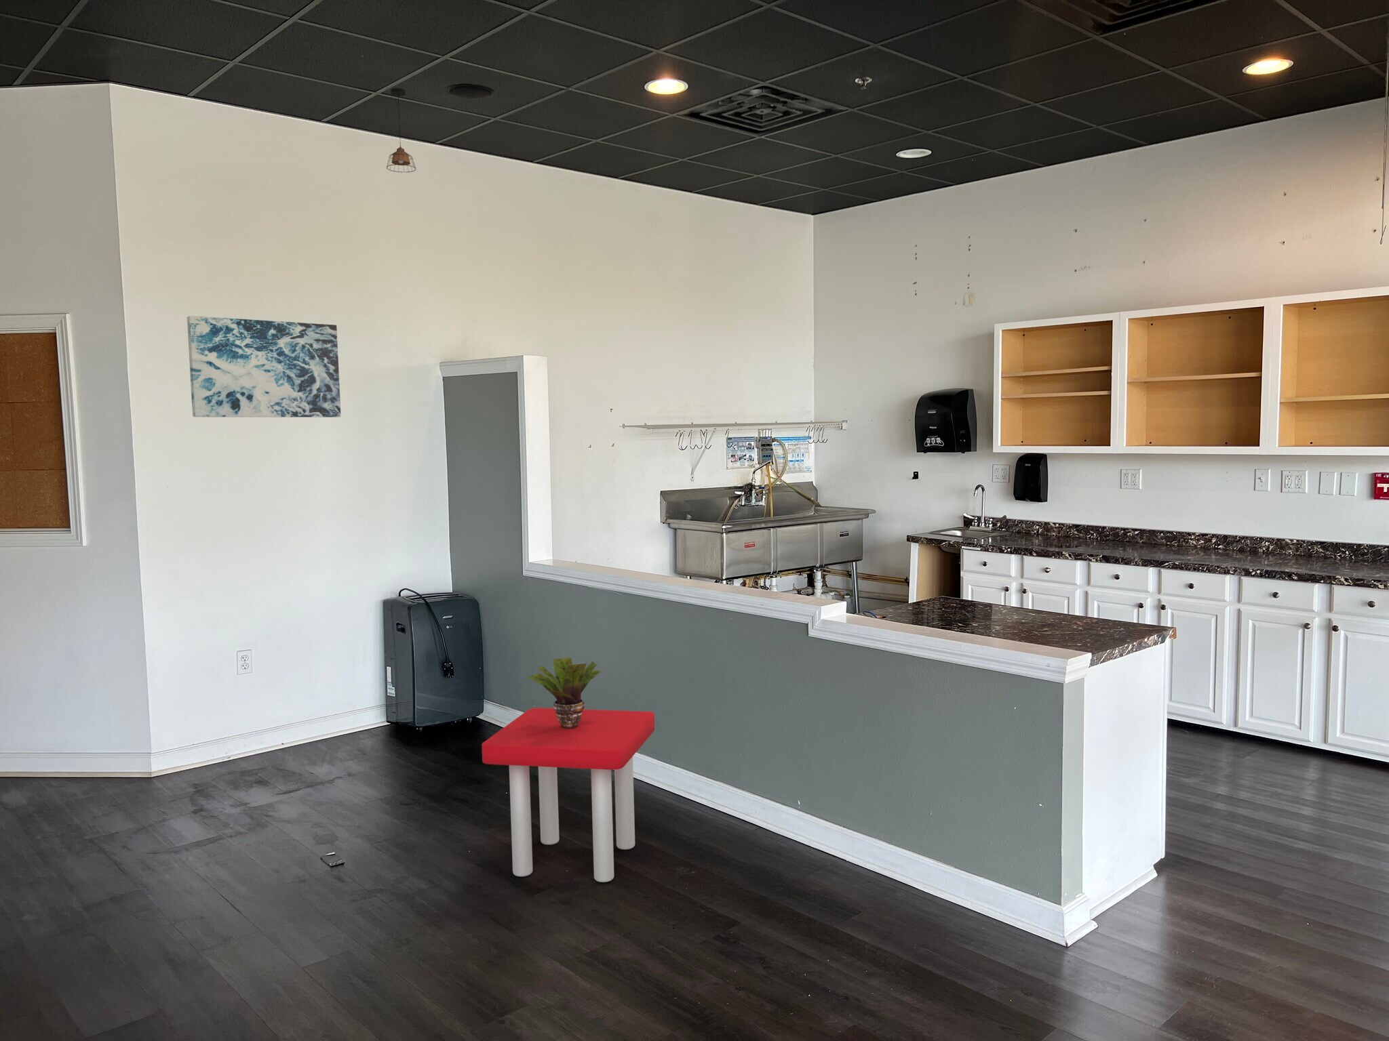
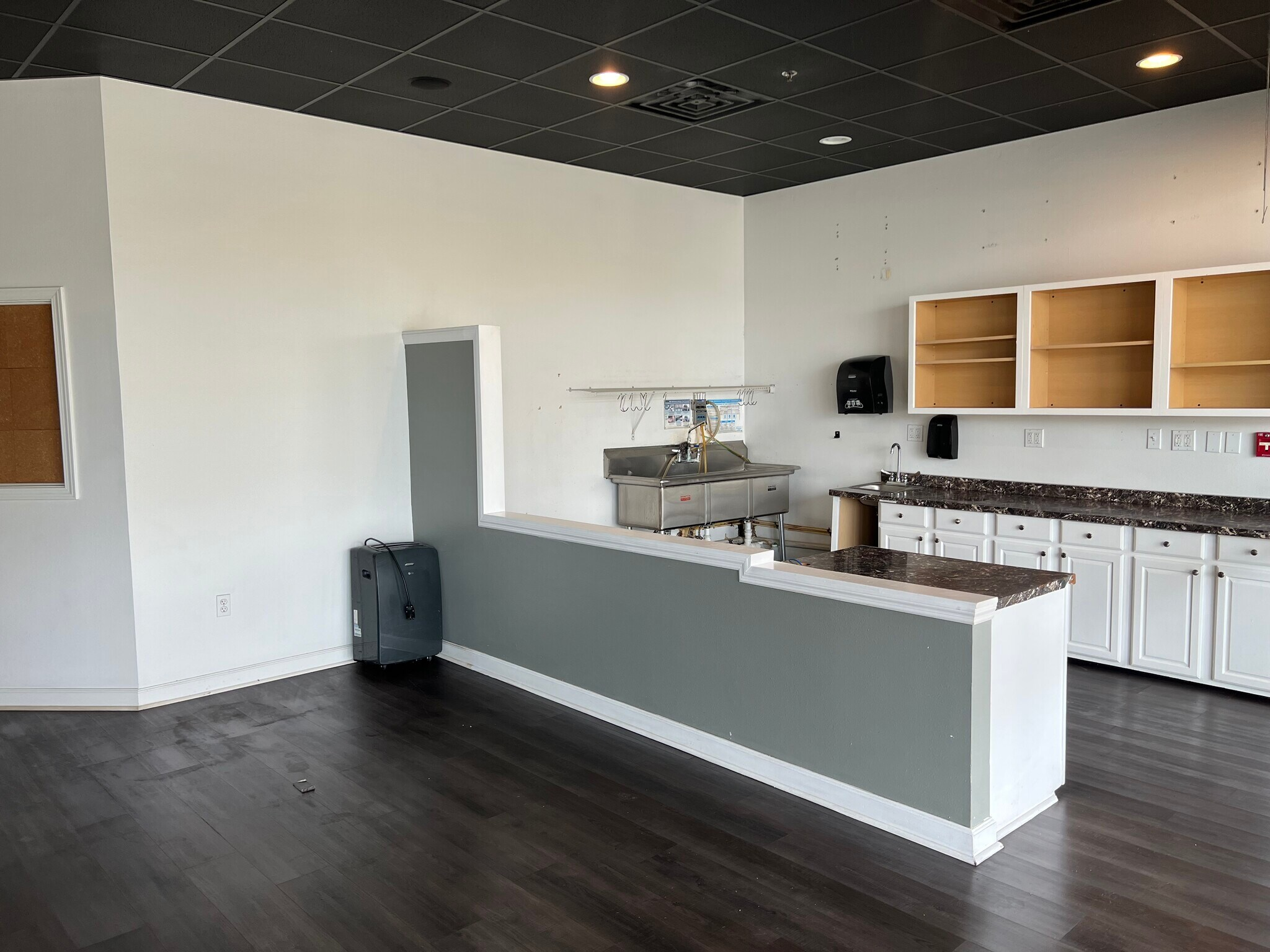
- wall art [187,315,342,418]
- potted plant [527,657,602,729]
- stool [481,706,655,884]
- pendant light [386,87,417,173]
